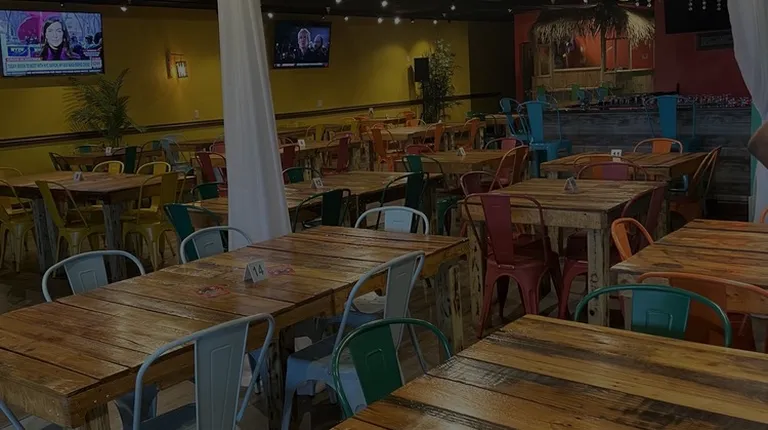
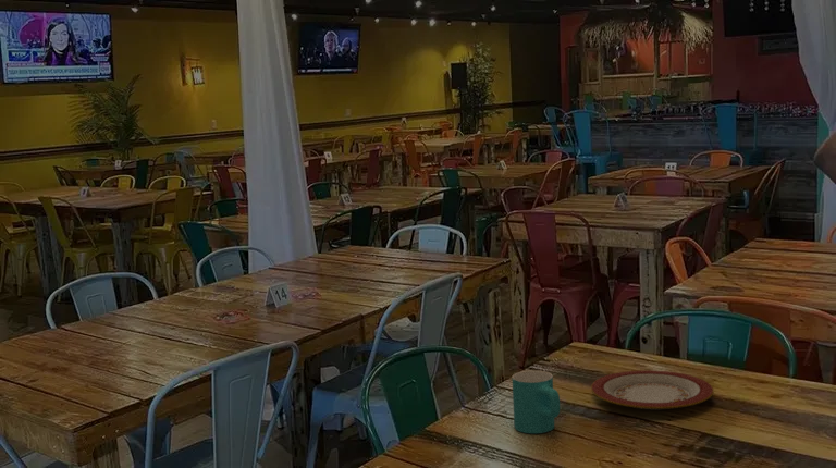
+ plate [590,369,715,410]
+ cup [511,369,561,434]
